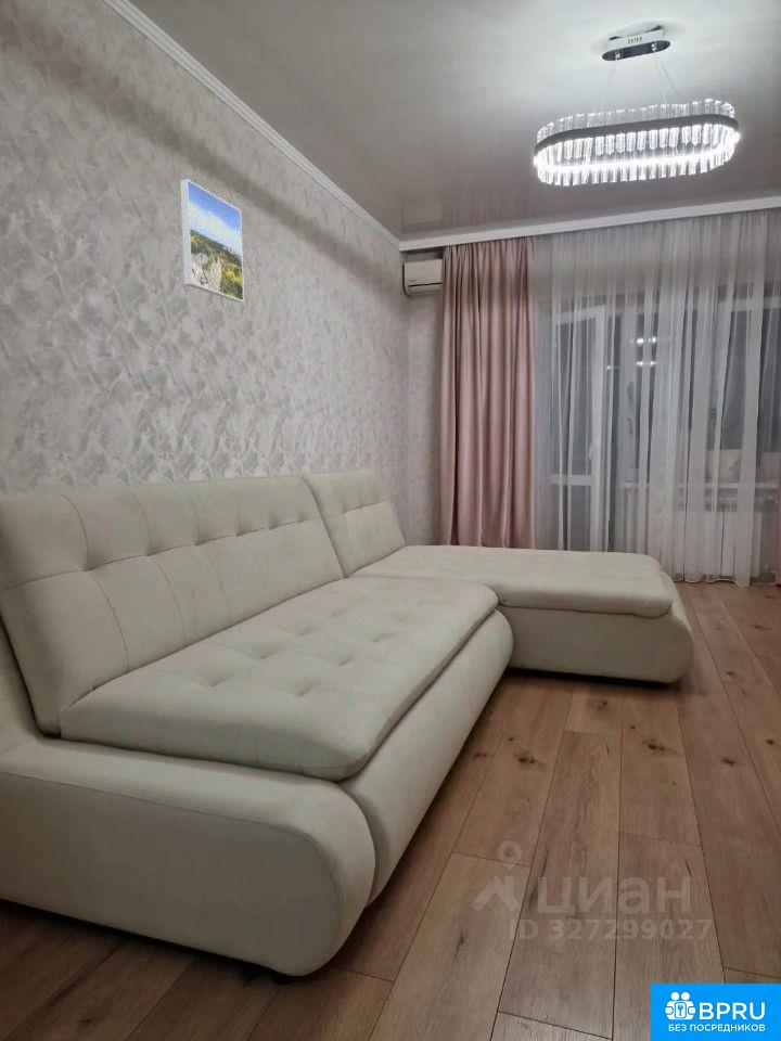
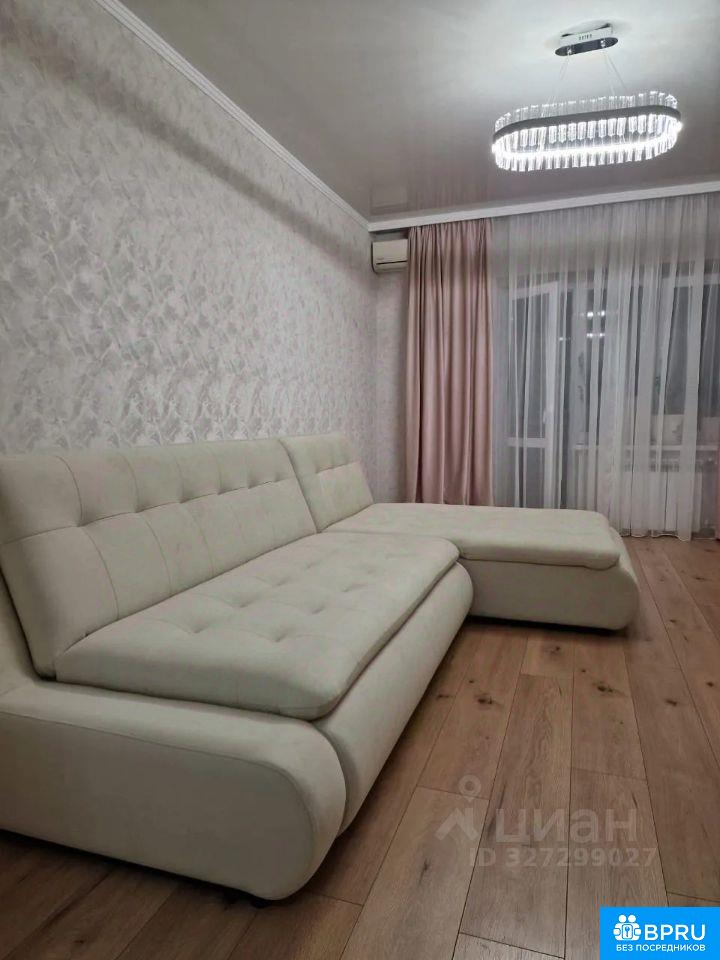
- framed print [179,178,245,304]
